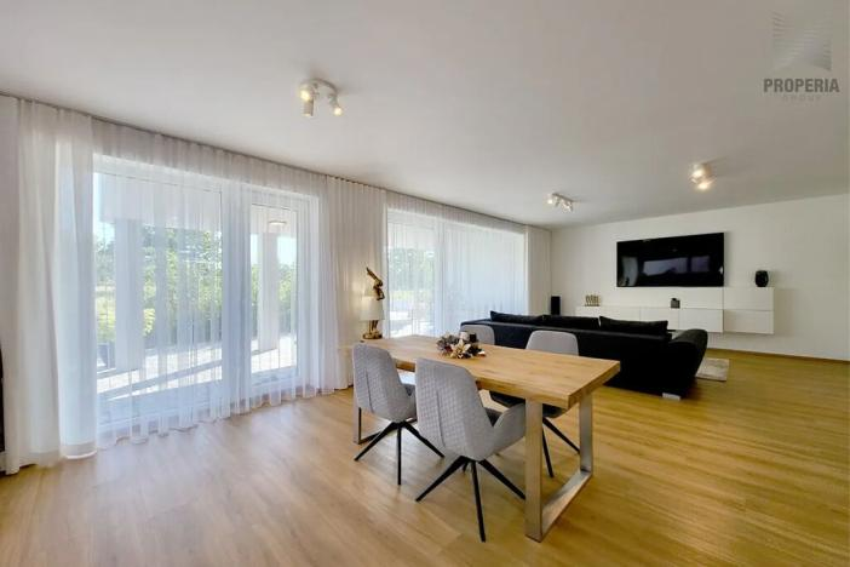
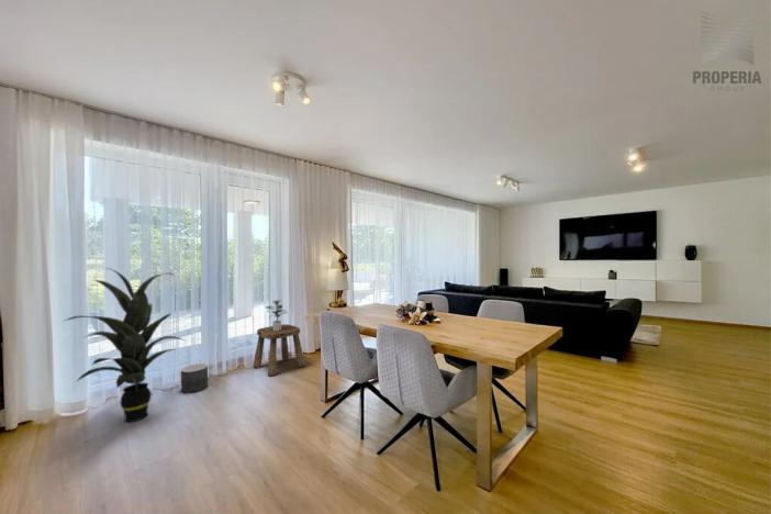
+ stool [252,323,306,377]
+ potted plant [265,299,288,331]
+ planter [180,362,209,394]
+ indoor plant [64,267,186,423]
